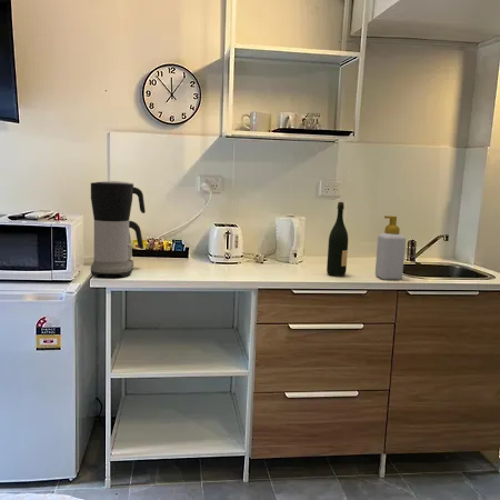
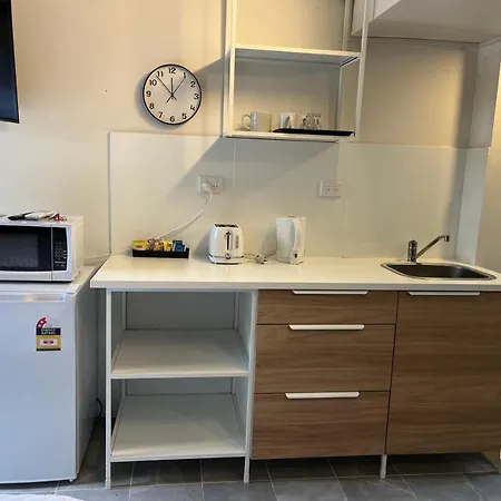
- soap bottle [374,214,407,280]
- wine bottle [326,201,349,277]
- coffee maker [90,180,147,278]
